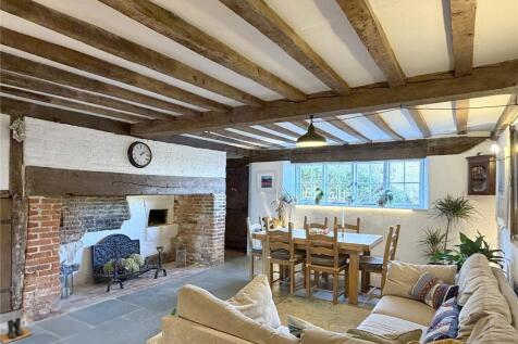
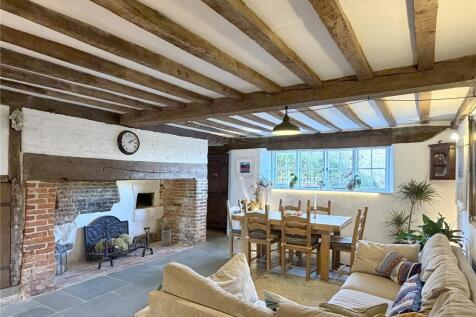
- boots [0,317,34,344]
